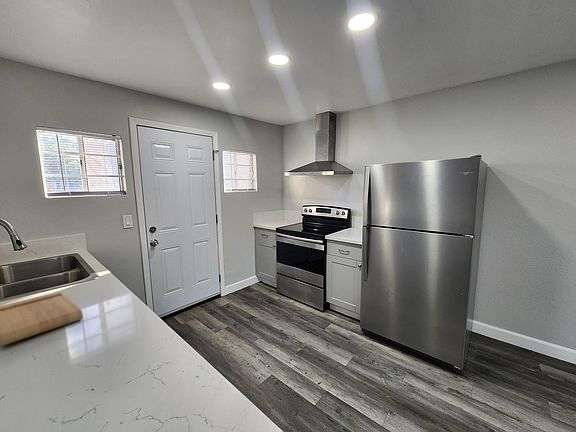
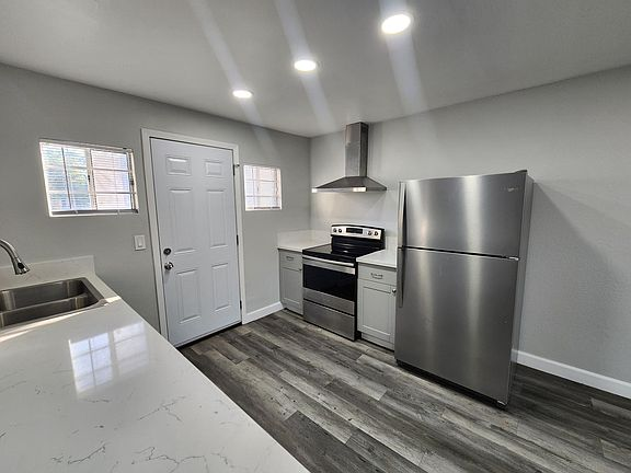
- cutting board [0,291,84,347]
